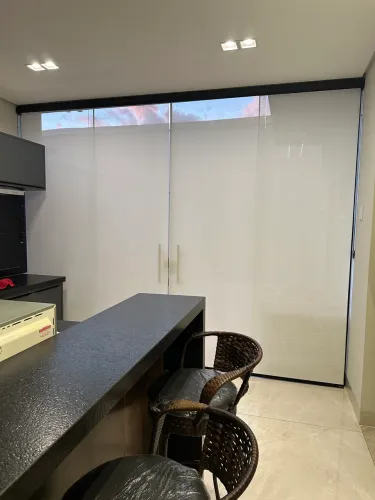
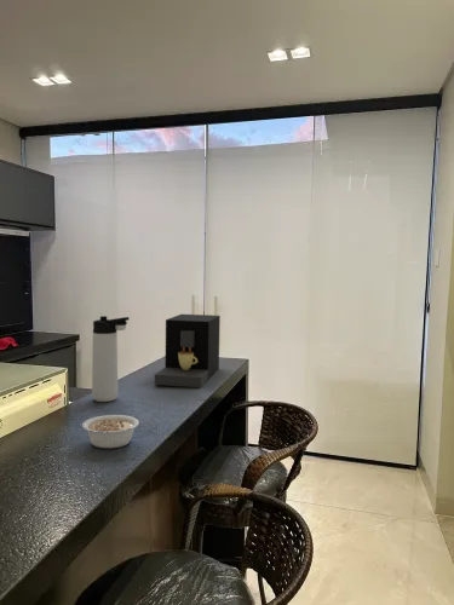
+ coffee maker [154,313,222,388]
+ legume [81,414,140,449]
+ thermos bottle [91,315,131,403]
